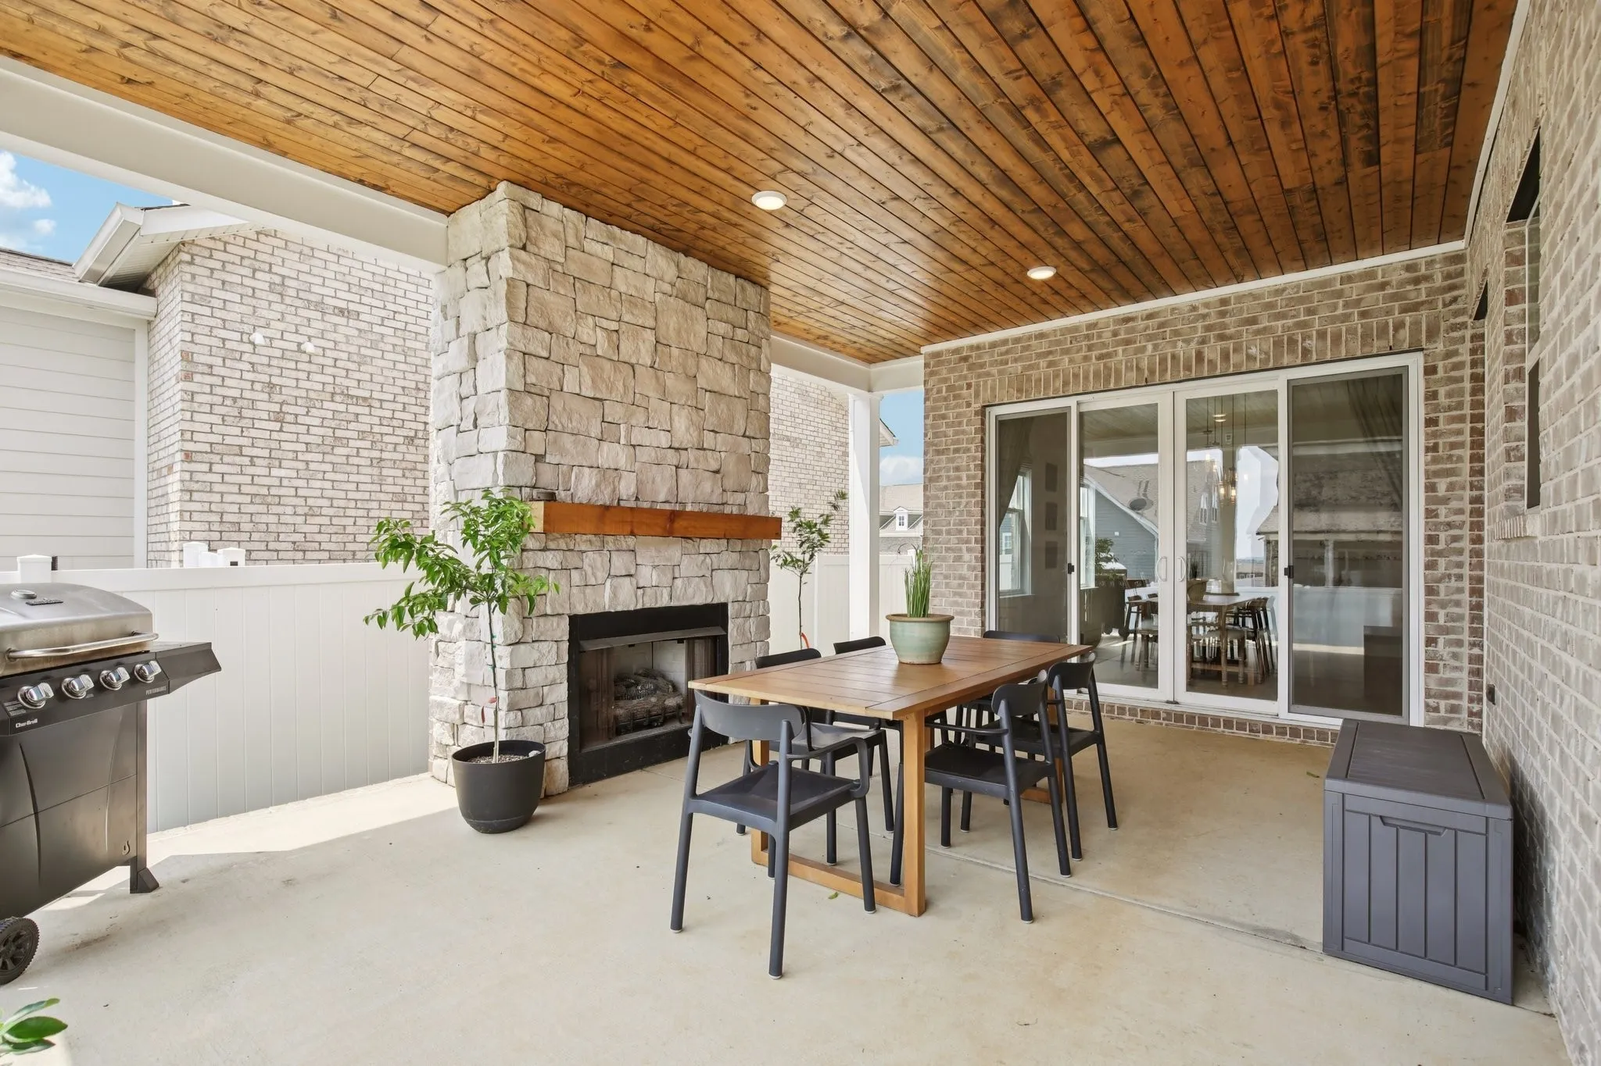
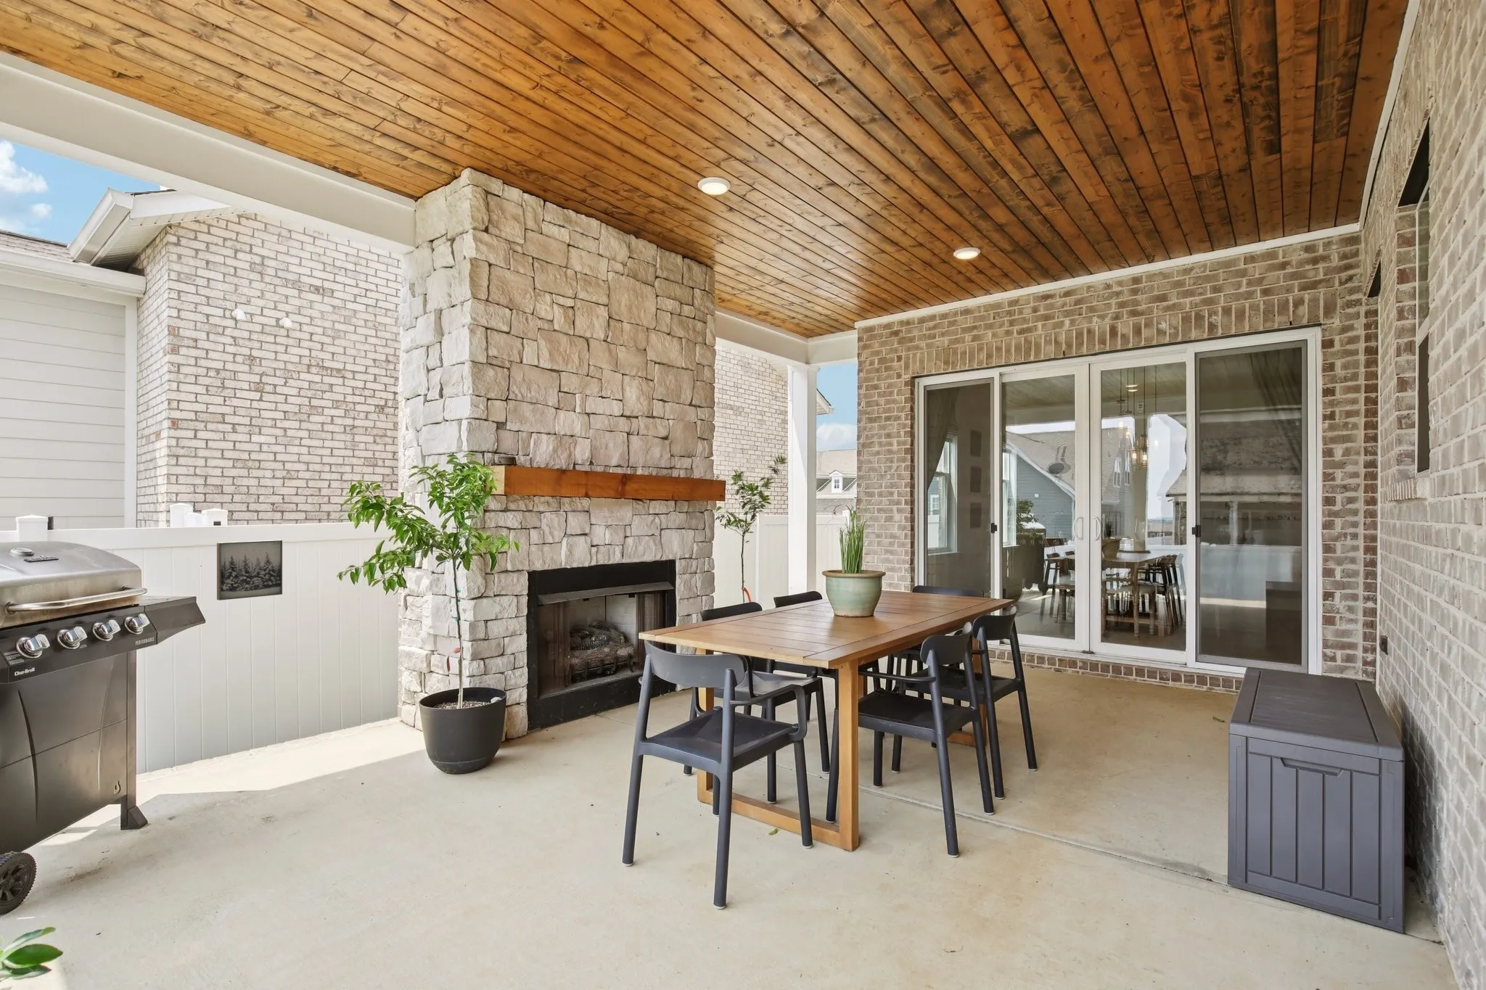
+ wall art [217,539,283,601]
